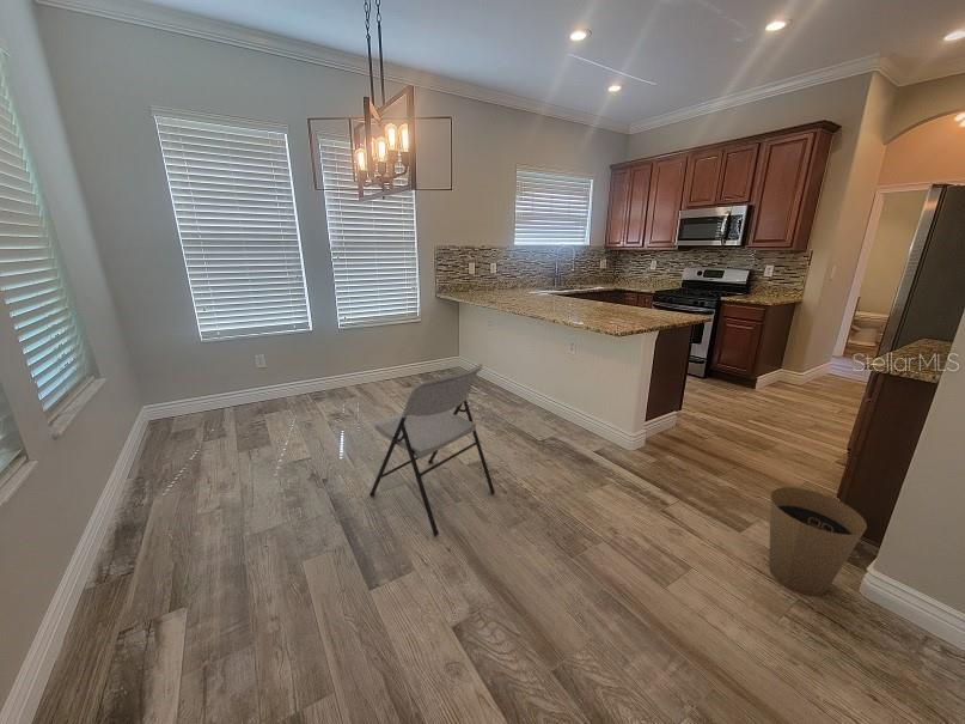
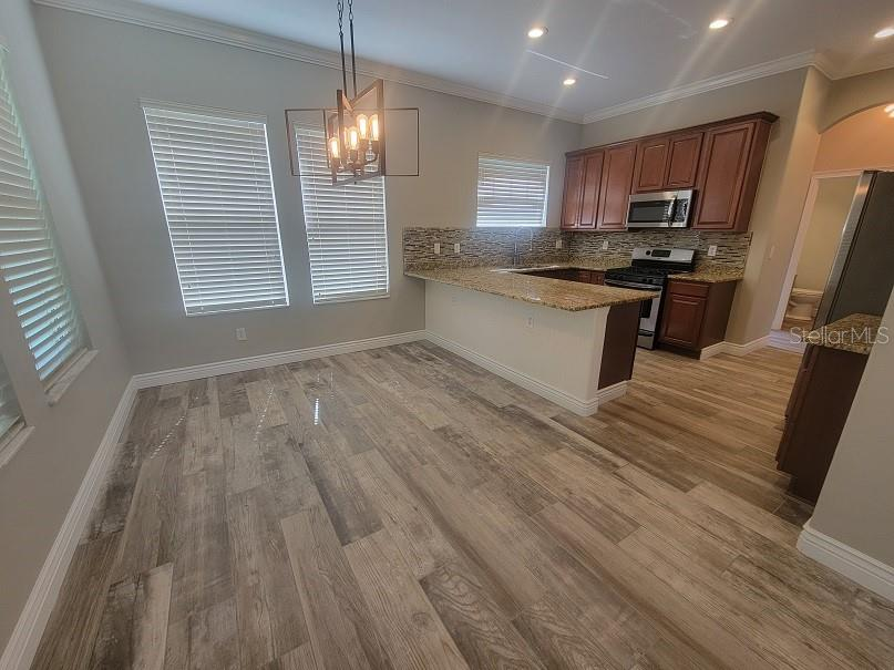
- trash can [768,486,868,597]
- chair [368,363,496,539]
